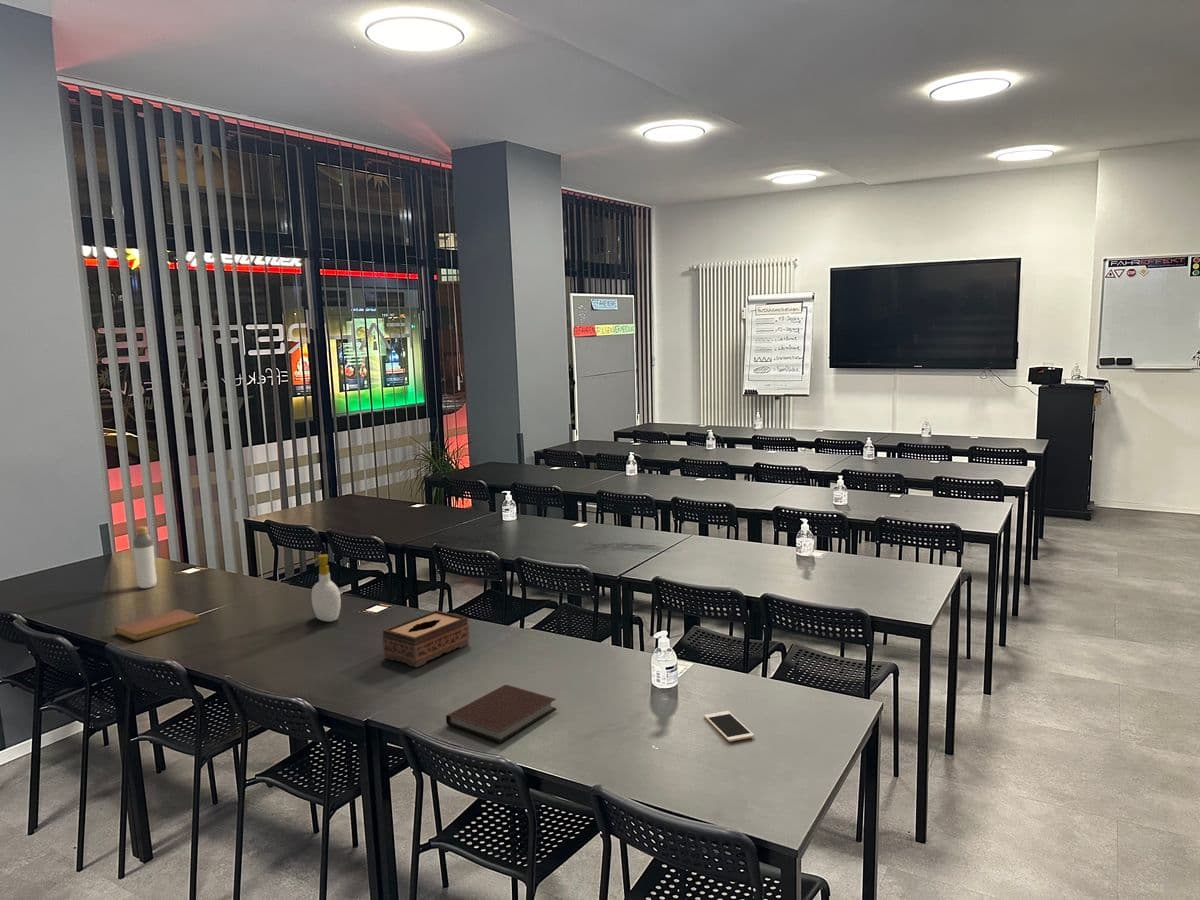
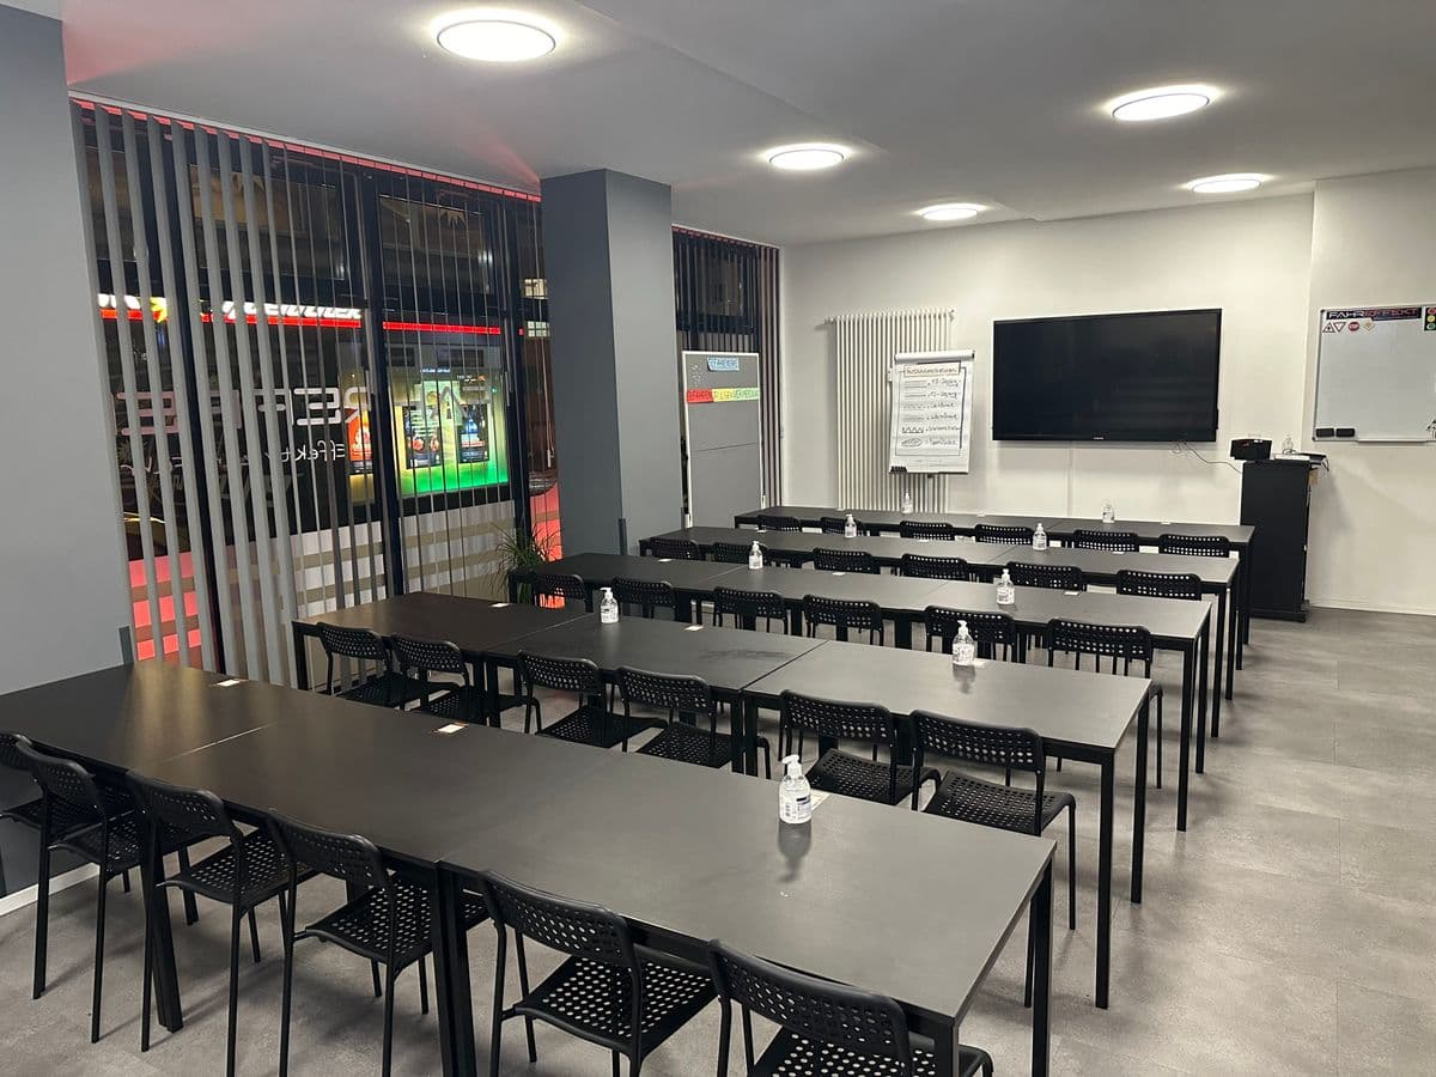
- cell phone [703,710,755,743]
- notebook [445,684,557,744]
- bottle [132,525,158,589]
- notebook [114,608,201,642]
- tissue box [381,609,470,668]
- soap bottle [310,553,342,623]
